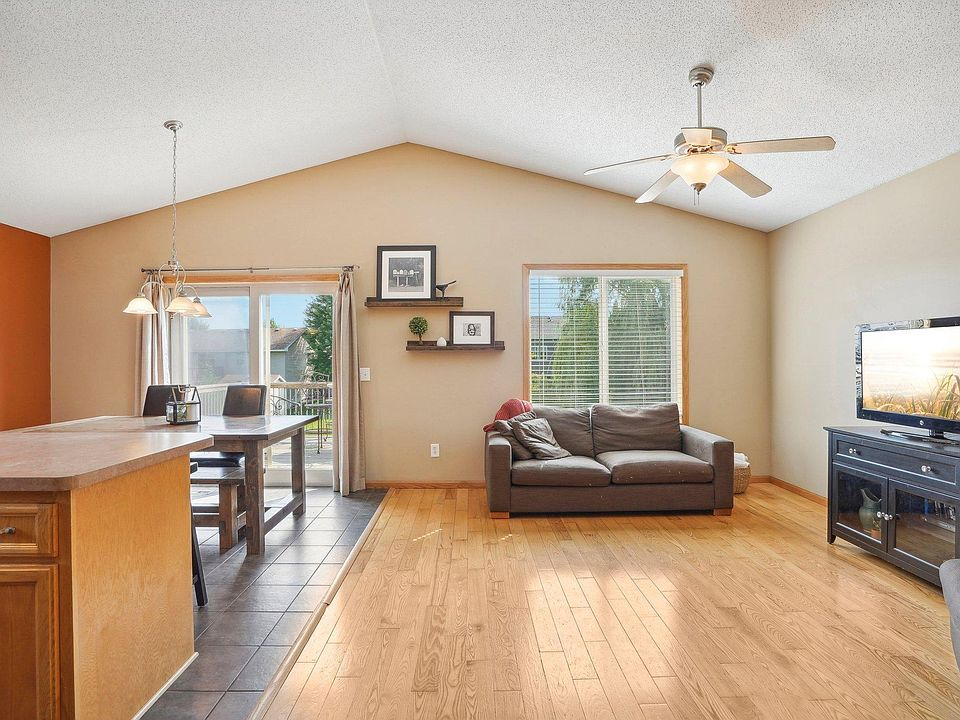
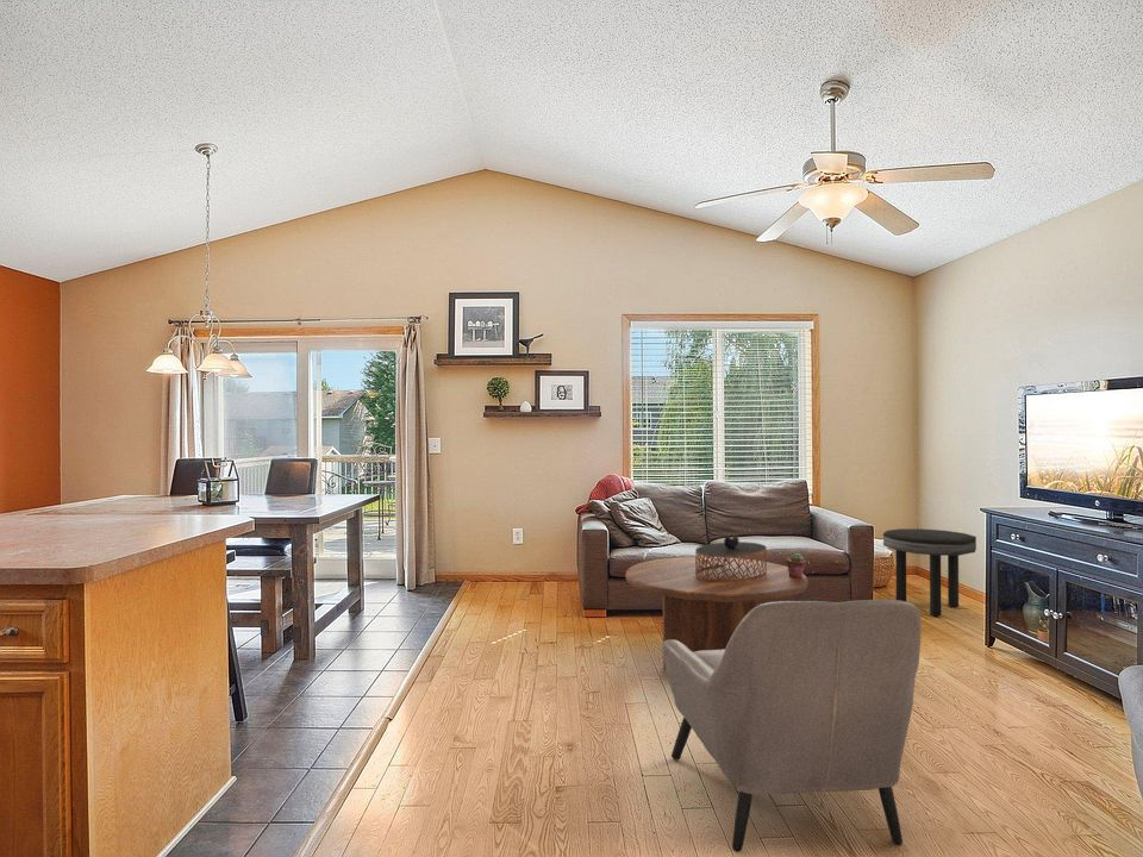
+ potted succulent [786,552,807,578]
+ side table [882,527,978,618]
+ armchair [662,599,922,853]
+ coffee table [625,556,810,670]
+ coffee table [694,533,768,582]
